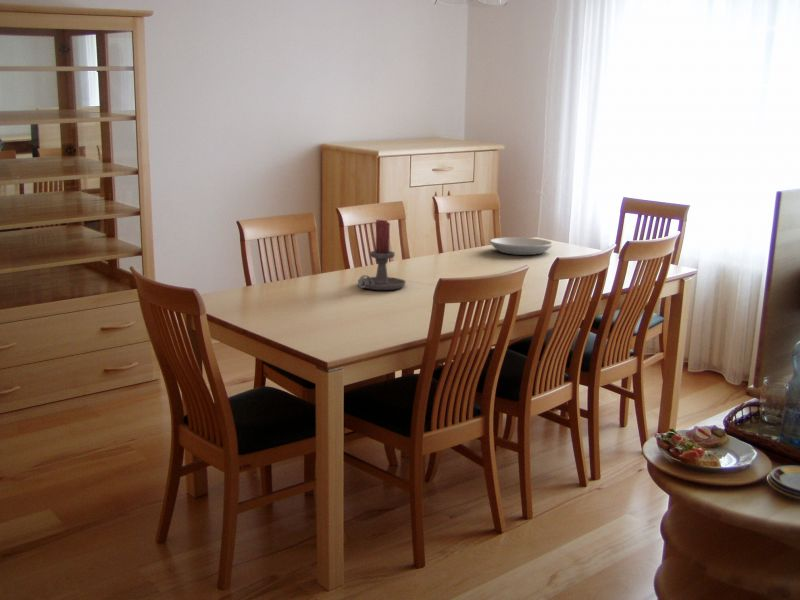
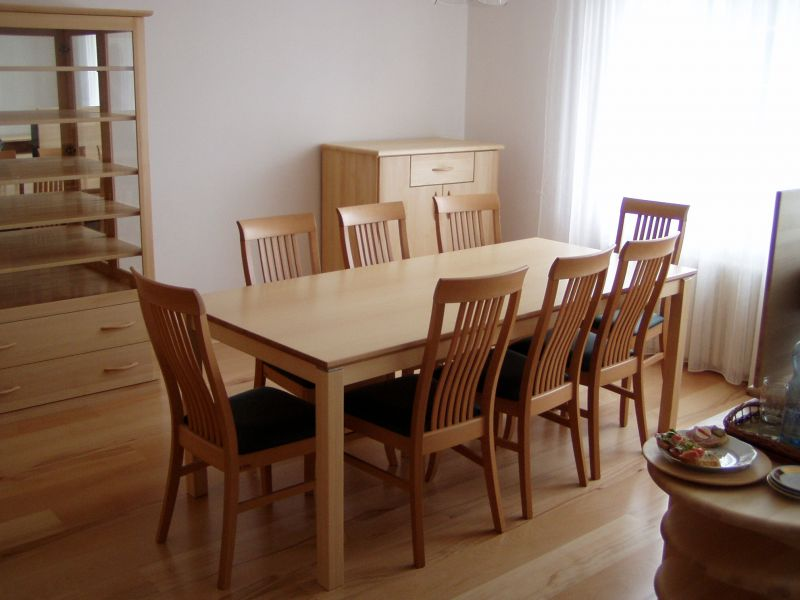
- candle holder [357,219,407,291]
- plate [488,236,554,256]
